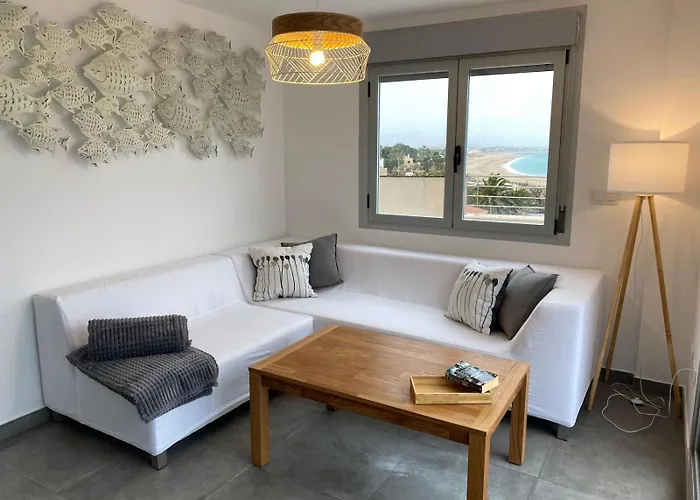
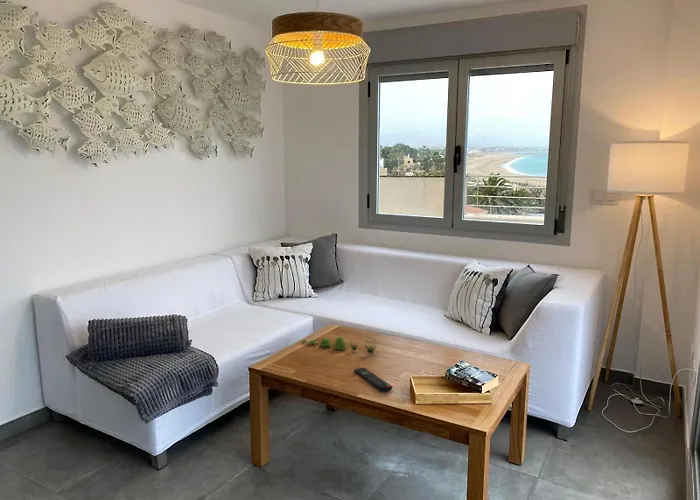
+ plant [301,335,381,355]
+ remote control [353,367,393,393]
